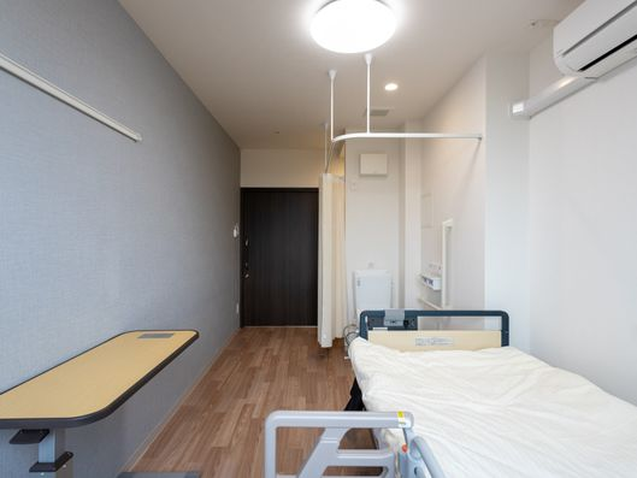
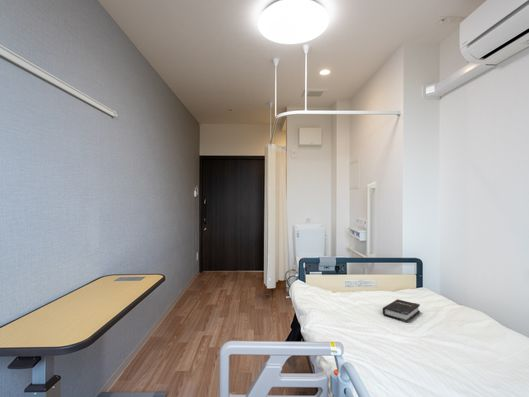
+ hardback book [382,298,421,323]
